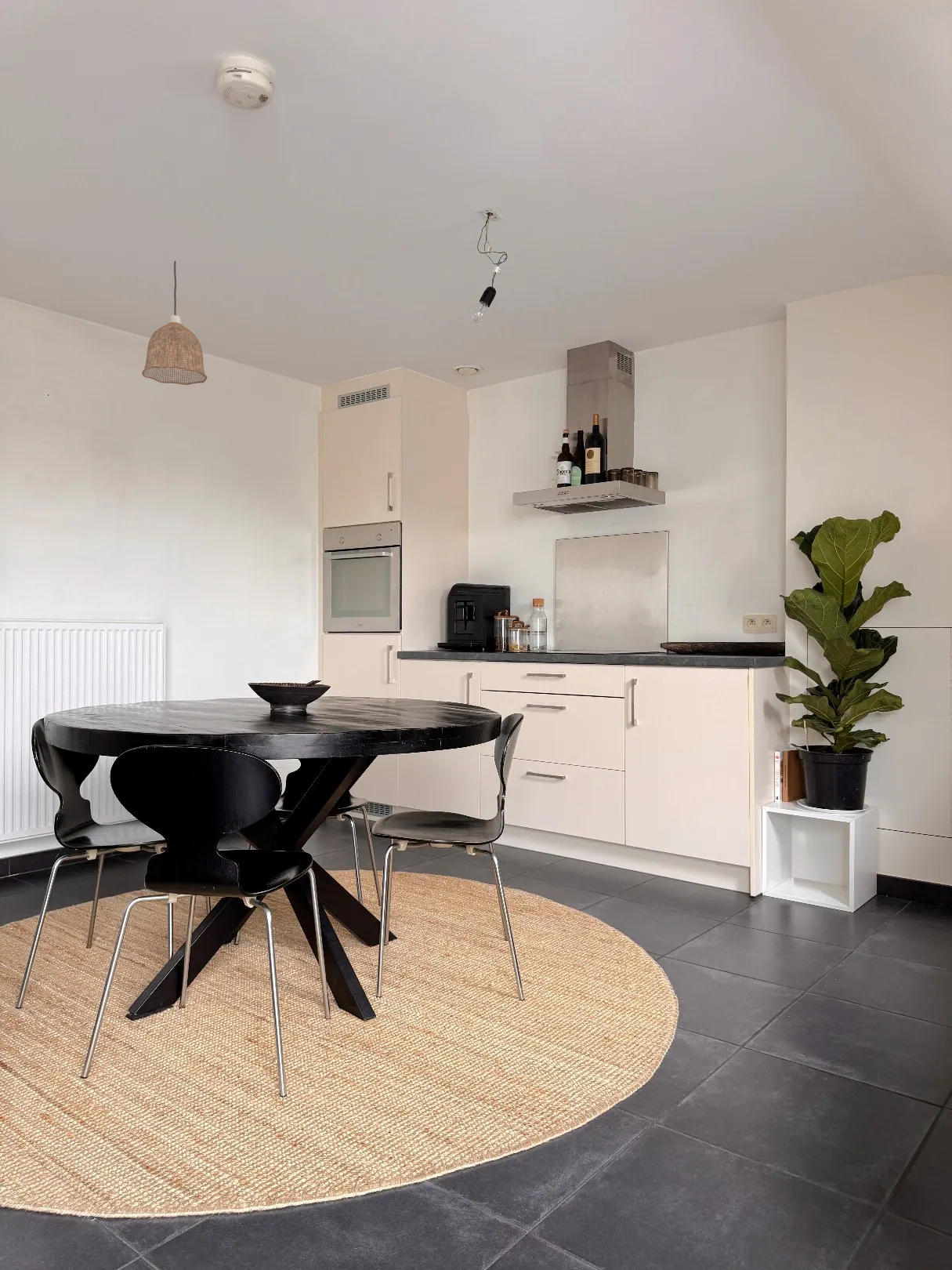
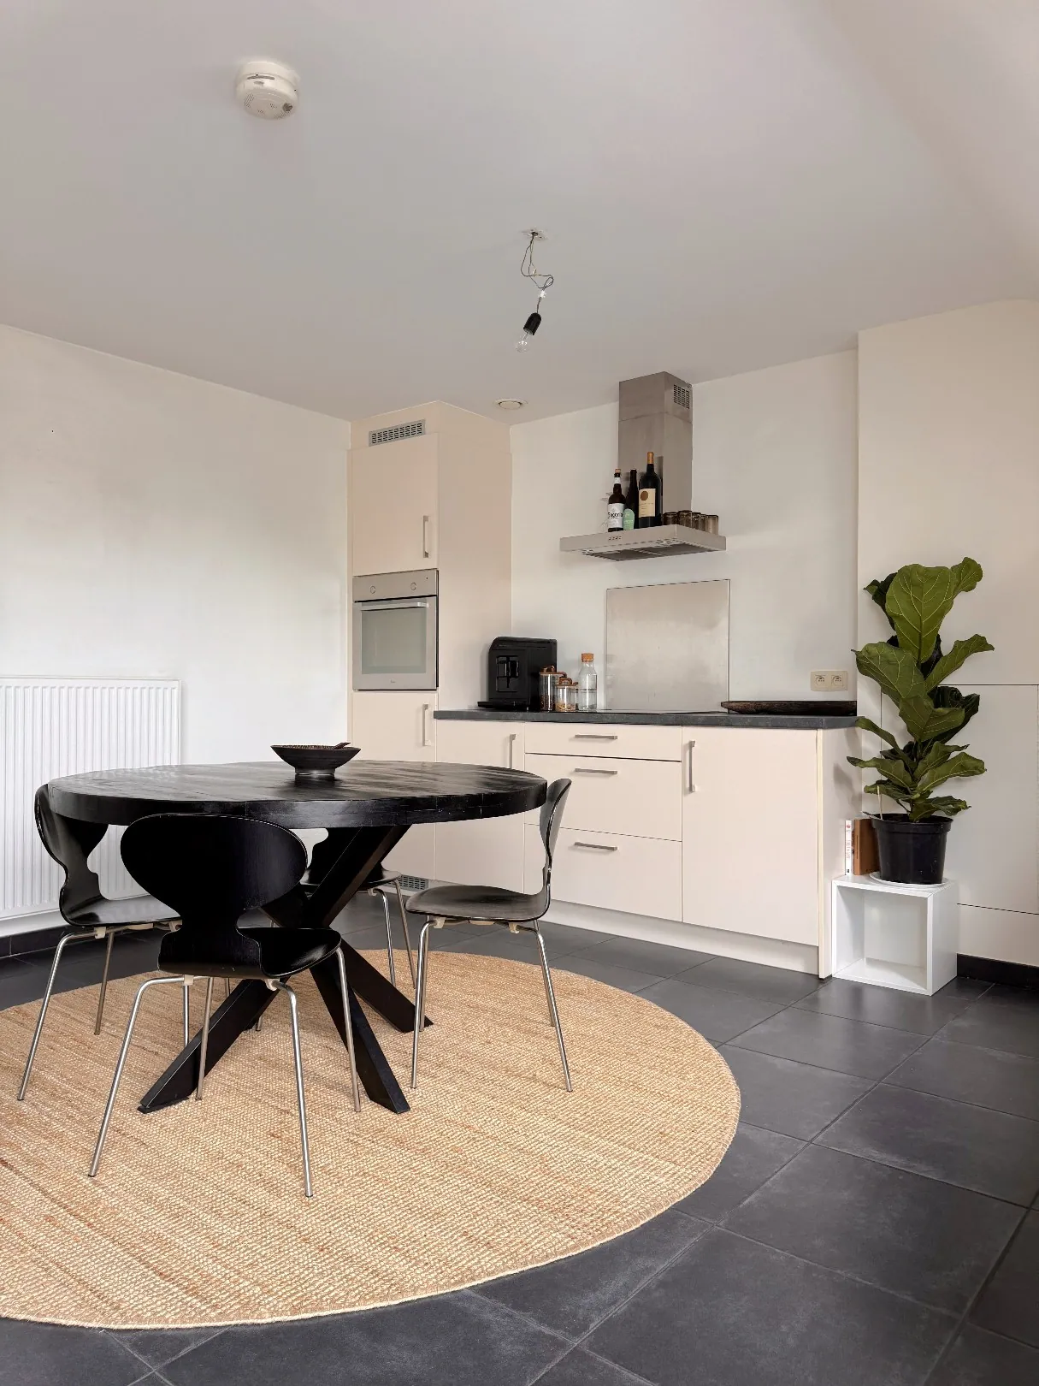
- pendant lamp [142,260,208,386]
